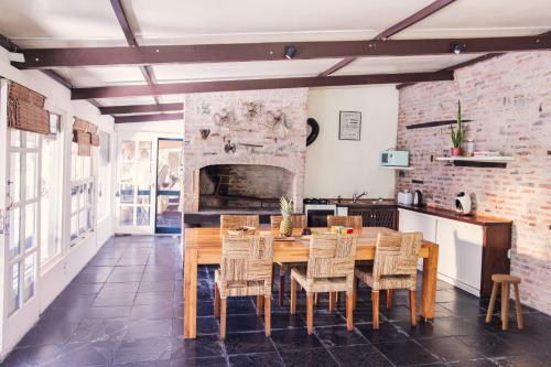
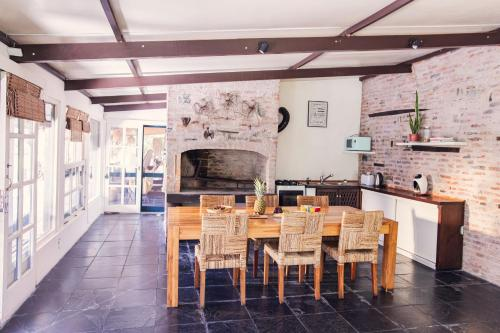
- stool [485,273,525,332]
